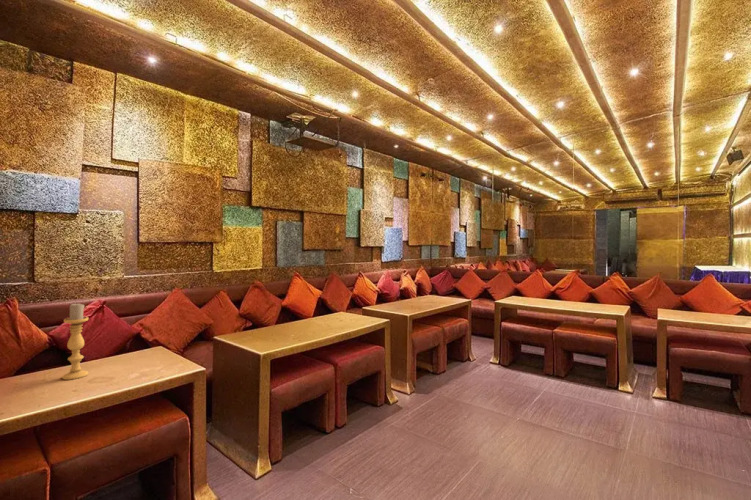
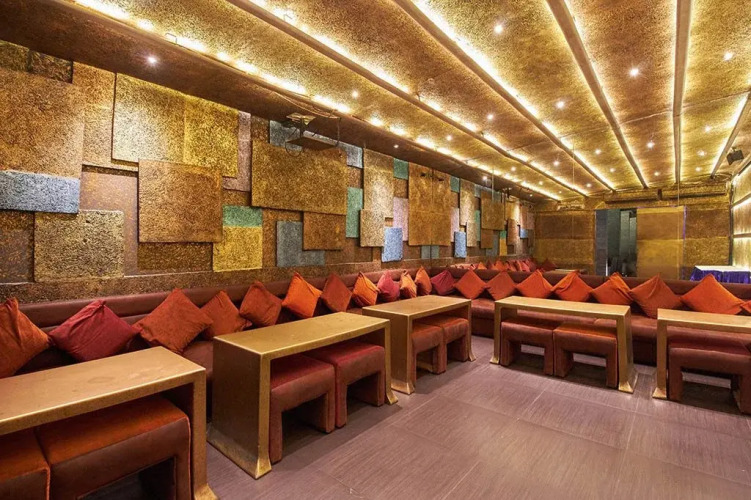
- candle holder [61,302,89,381]
